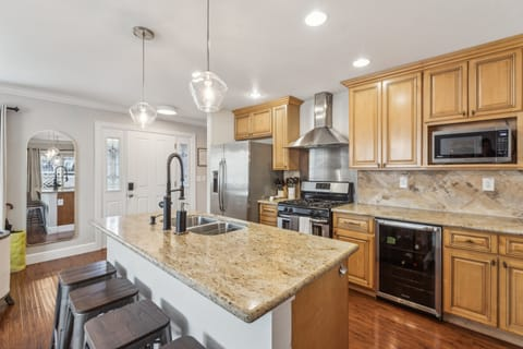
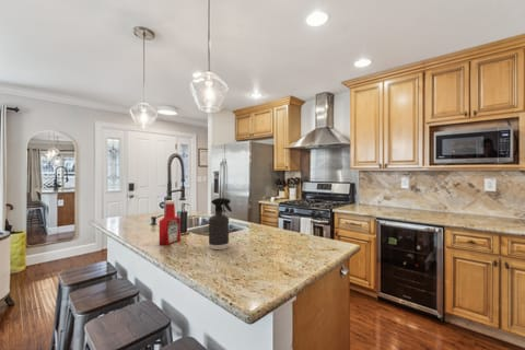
+ soap bottle [159,199,182,246]
+ spray bottle [208,197,233,250]
